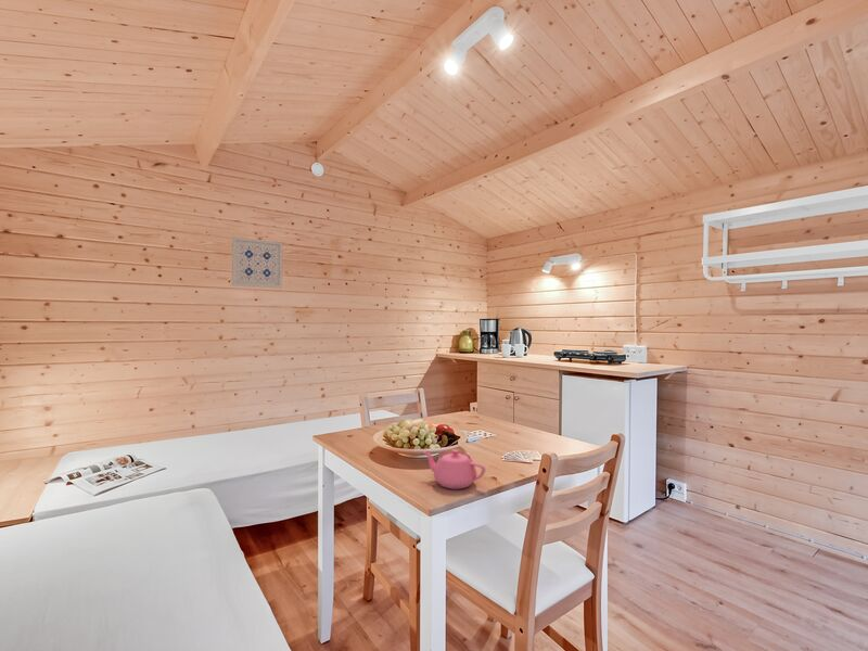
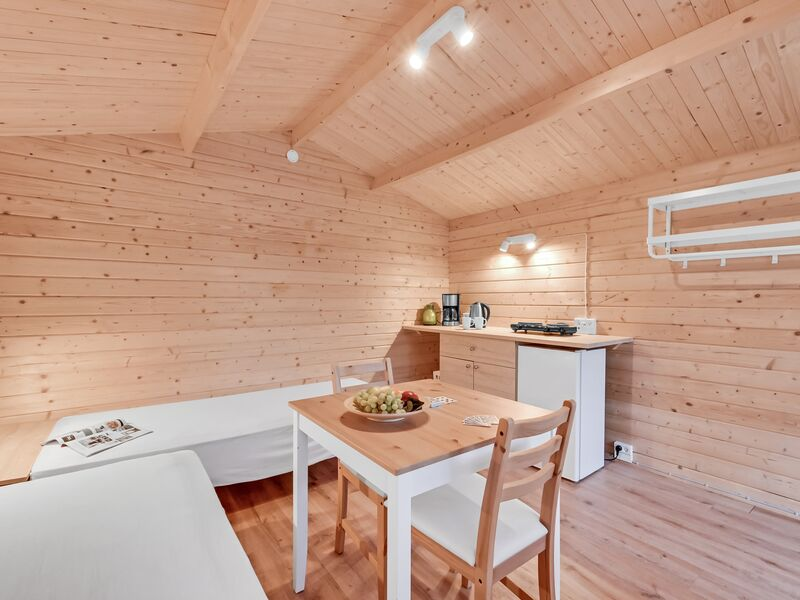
- teapot [422,448,486,489]
- wall art [231,235,283,290]
